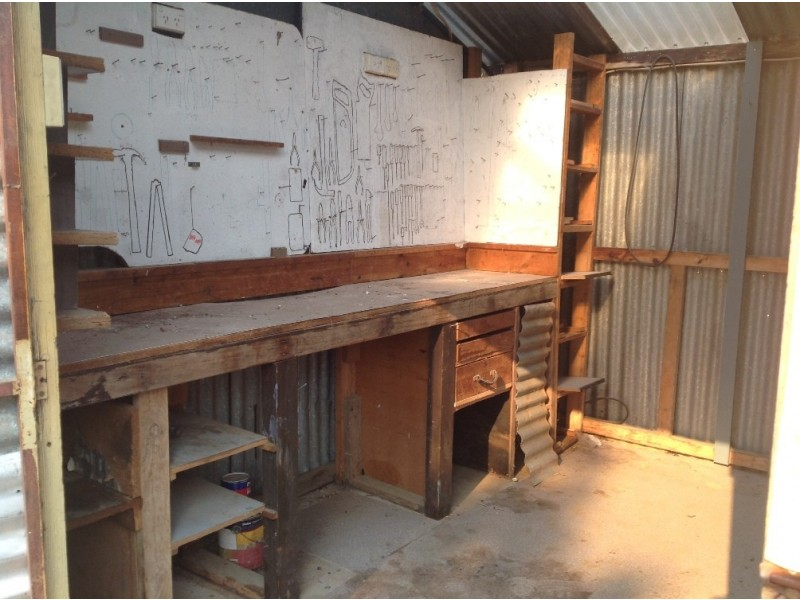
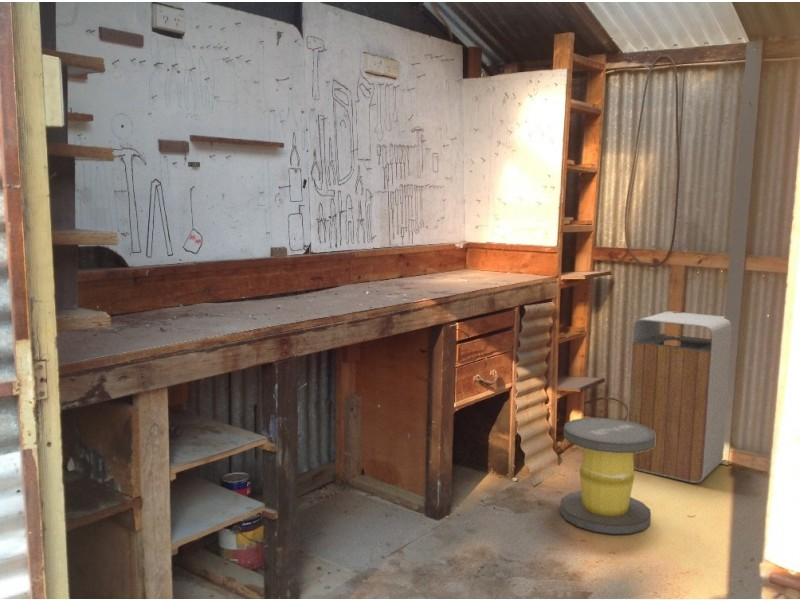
+ stool [559,417,655,535]
+ trash can [626,311,733,484]
